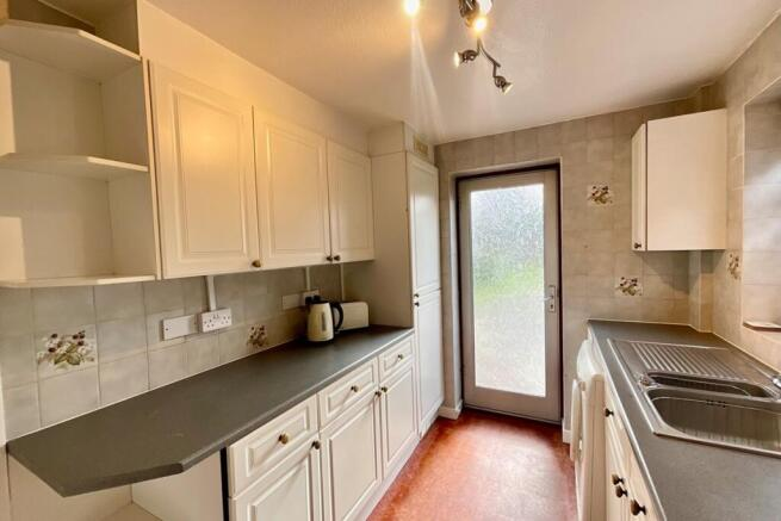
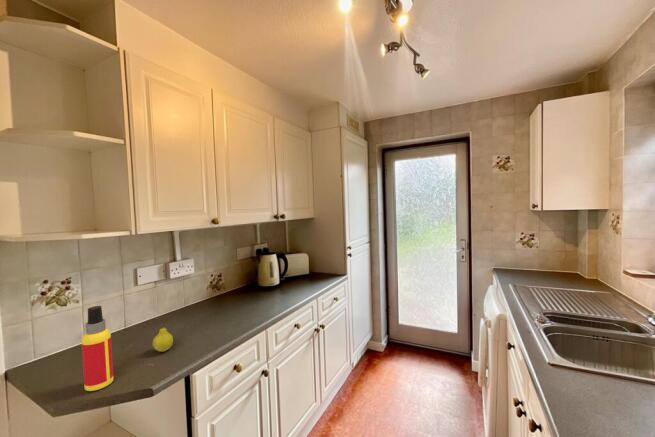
+ fruit [152,319,174,353]
+ spray bottle [81,305,114,392]
